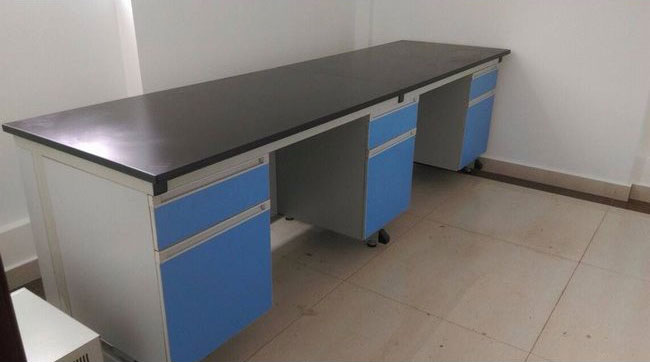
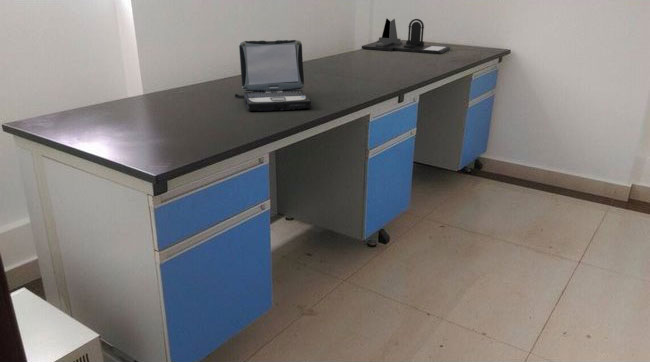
+ laptop [234,39,312,112]
+ desk organizer [361,18,451,55]
